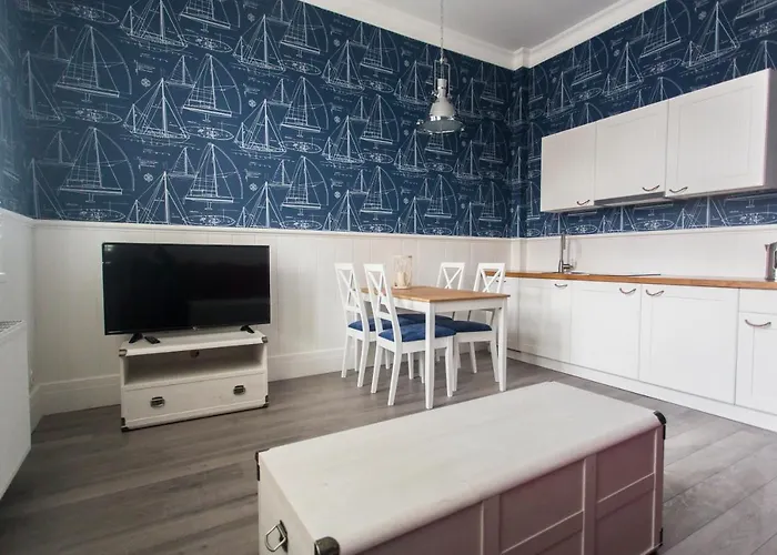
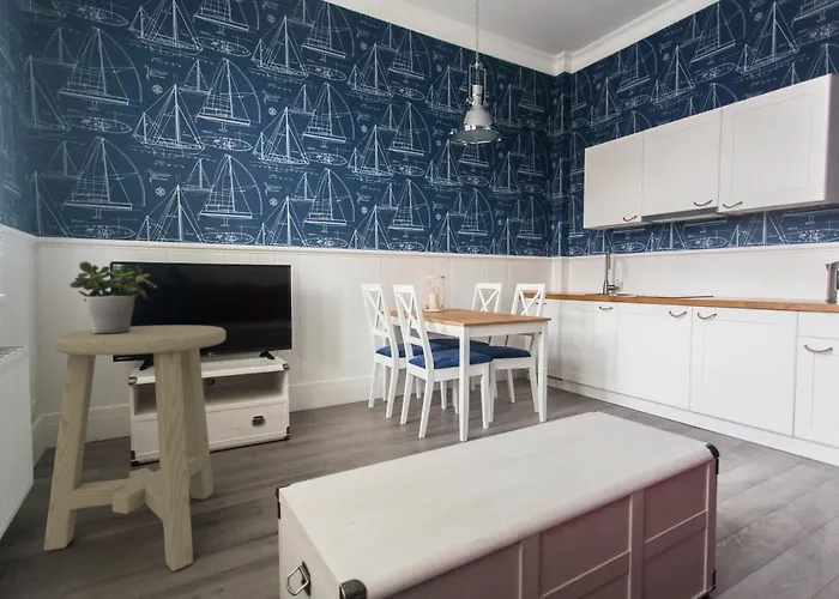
+ potted plant [68,260,158,333]
+ stool [43,323,227,573]
